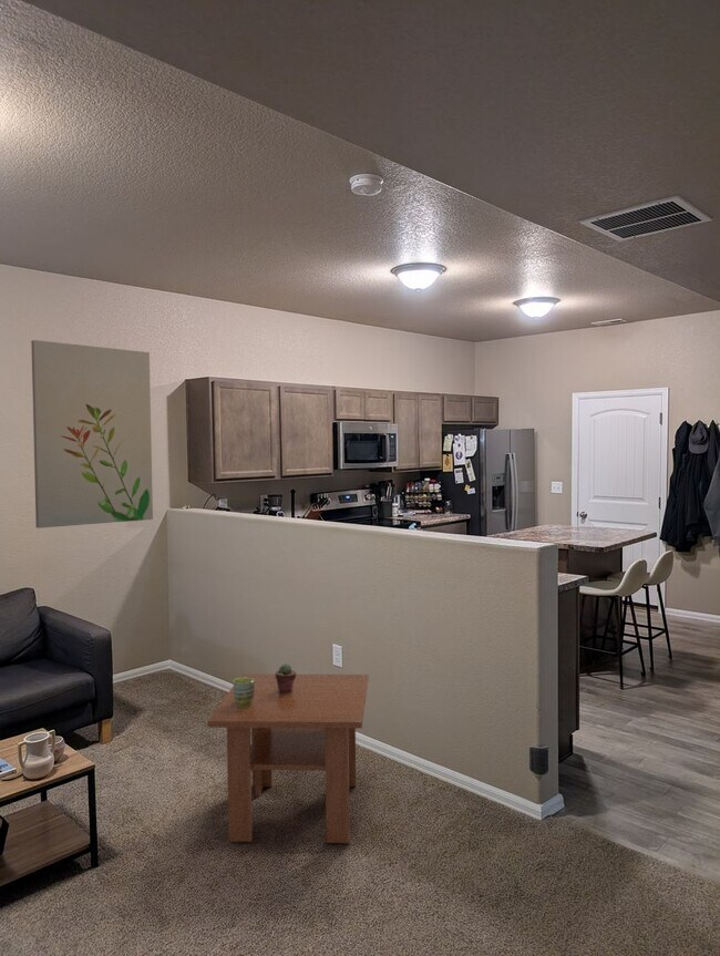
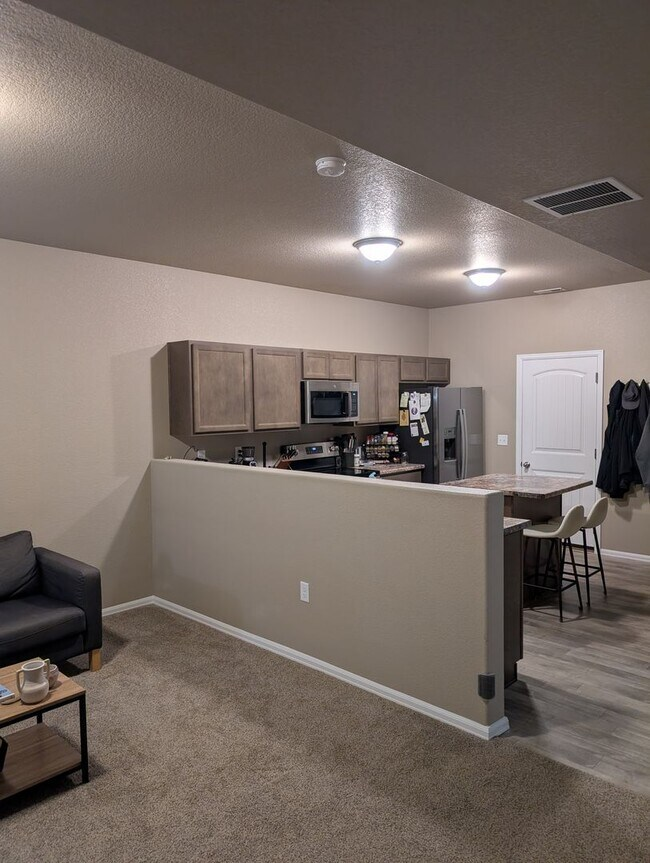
- coffee table [206,674,370,844]
- potted succulent [275,662,297,693]
- wall art [30,339,154,530]
- mug [232,677,255,708]
